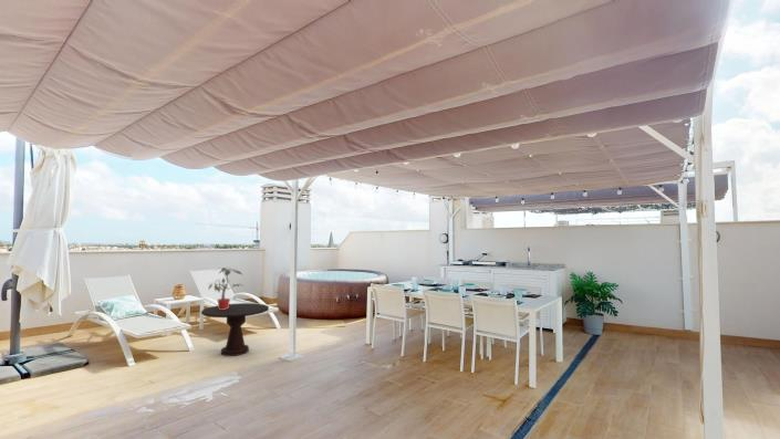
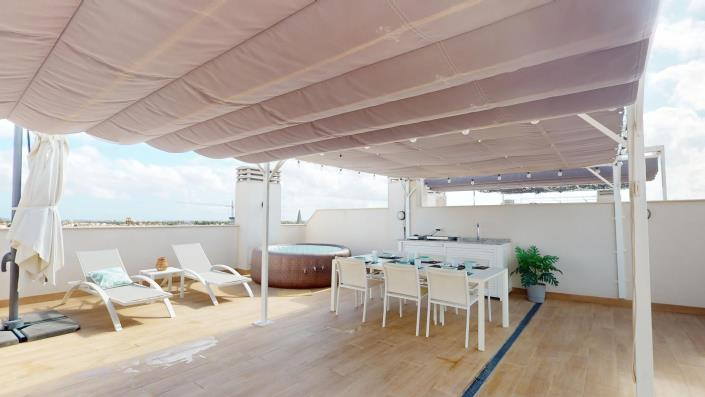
- side table [200,302,270,357]
- potted plant [207,266,245,310]
